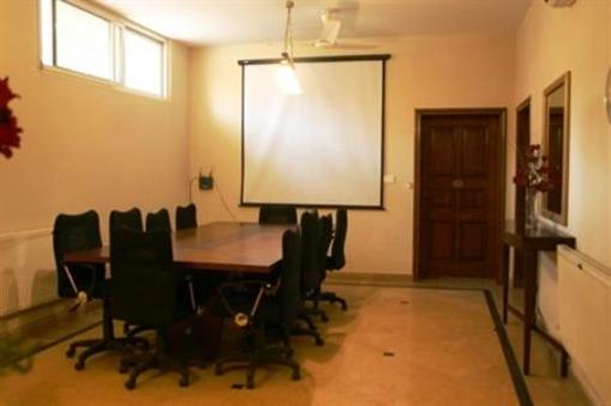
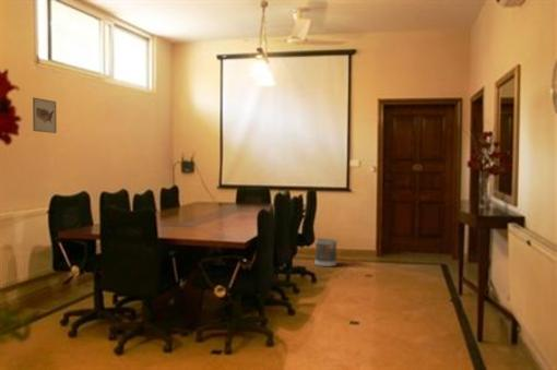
+ wastebasket [315,238,339,267]
+ wall art [32,96,58,134]
